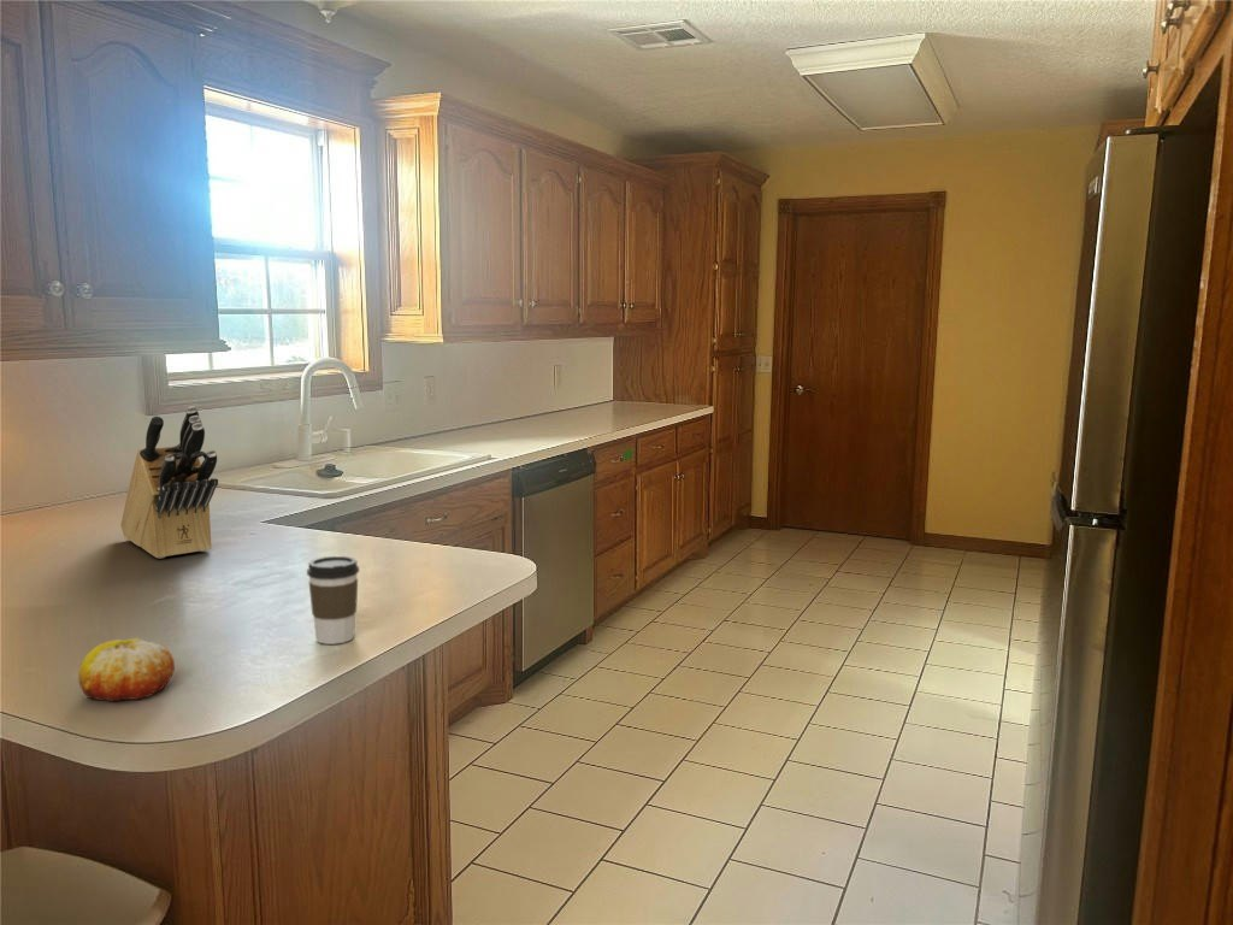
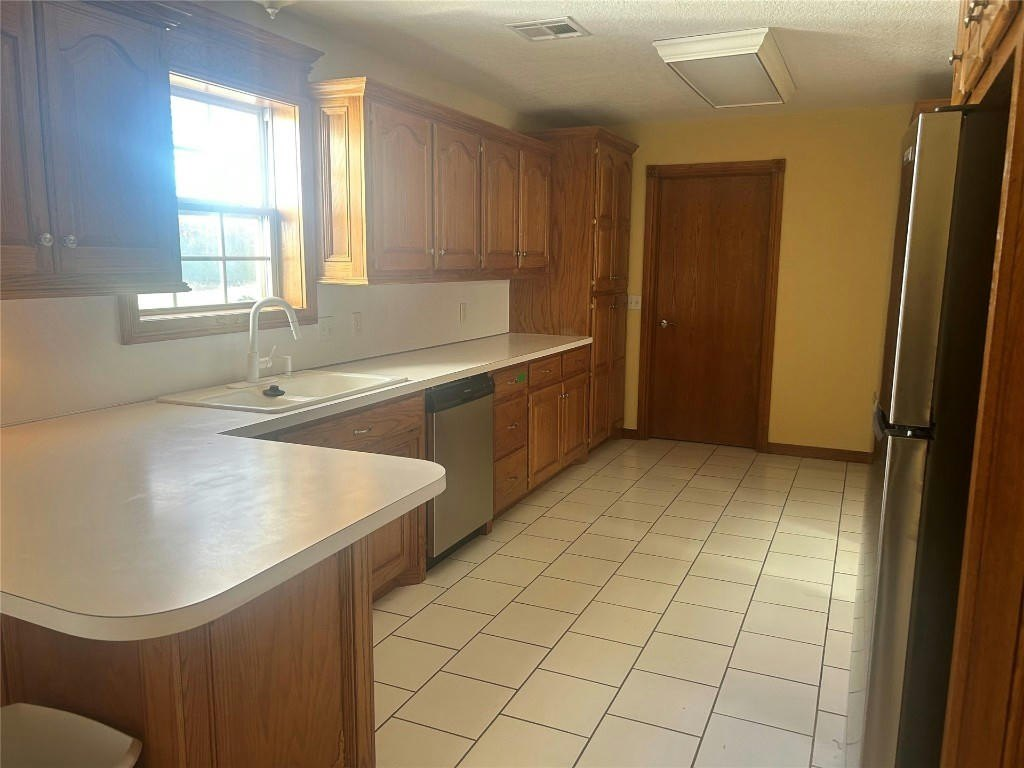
- knife block [119,405,219,560]
- coffee cup [306,555,360,646]
- fruit [77,637,176,703]
